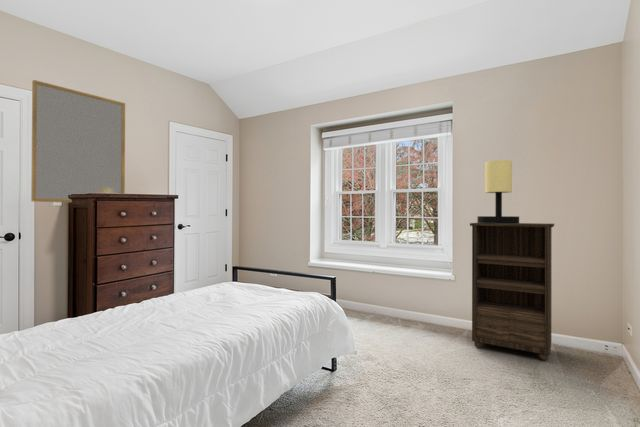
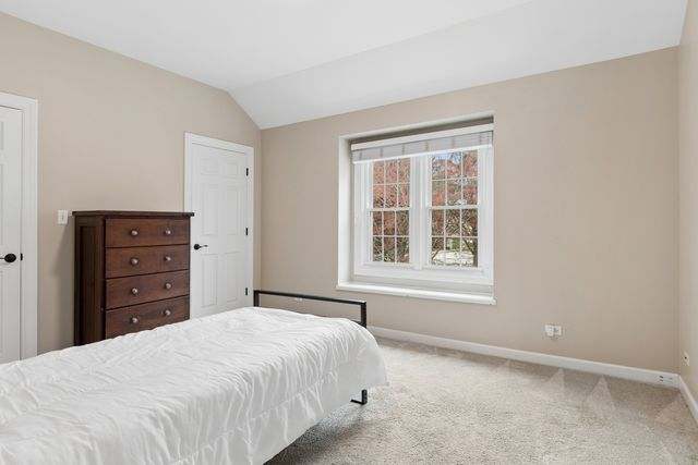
- home mirror [30,79,126,204]
- bookshelf [469,222,555,361]
- table lamp [476,159,520,224]
